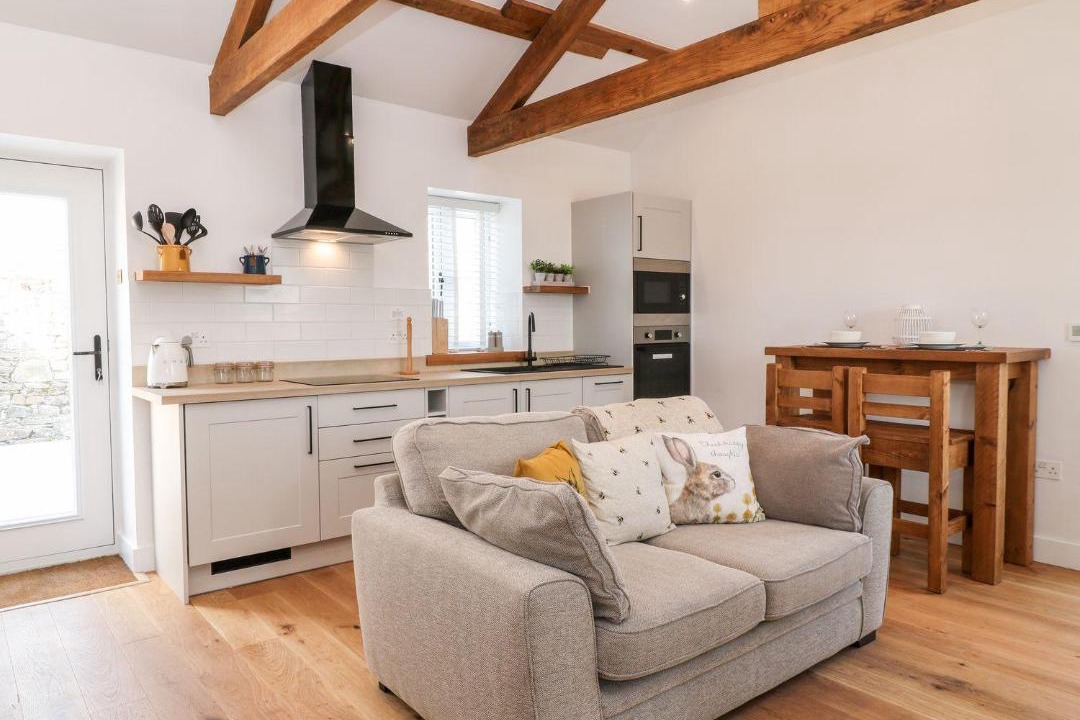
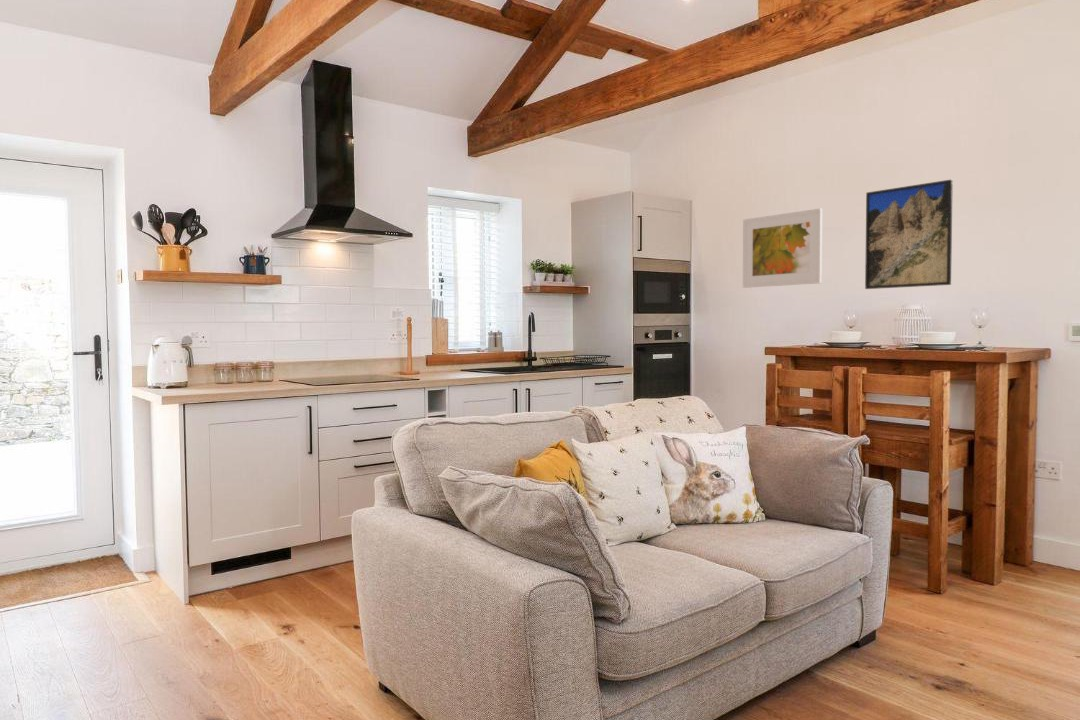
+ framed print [864,179,954,290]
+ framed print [742,207,823,289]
